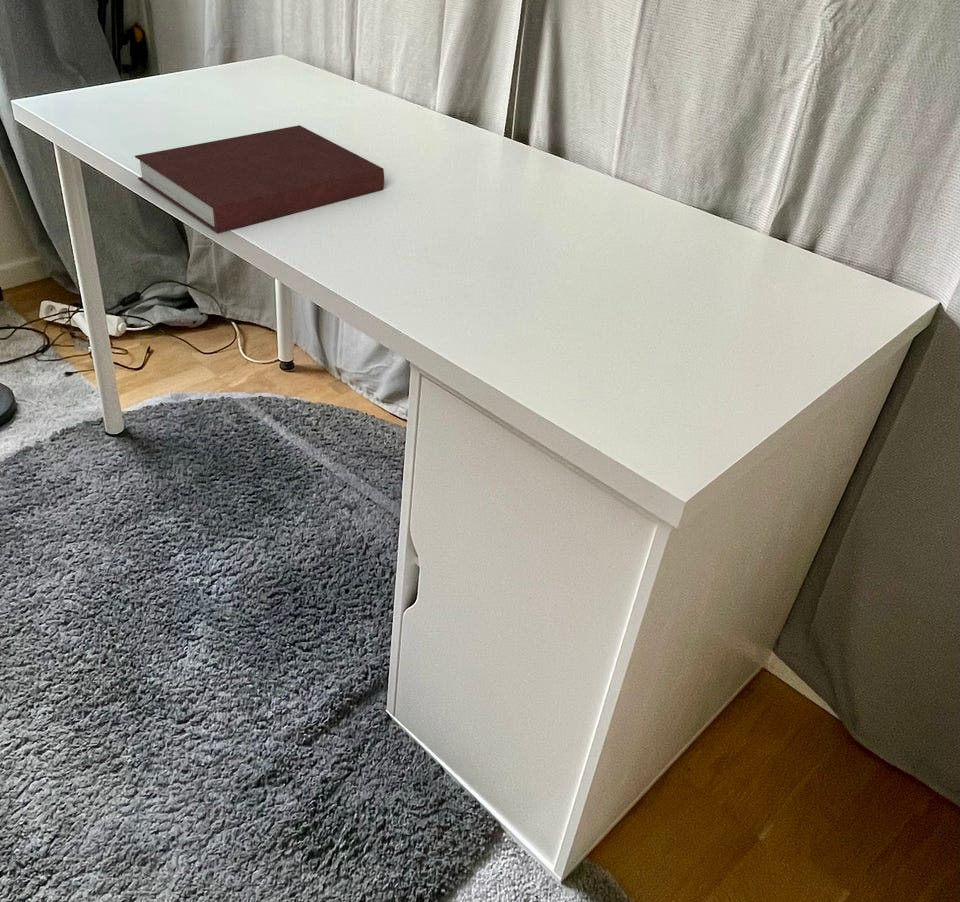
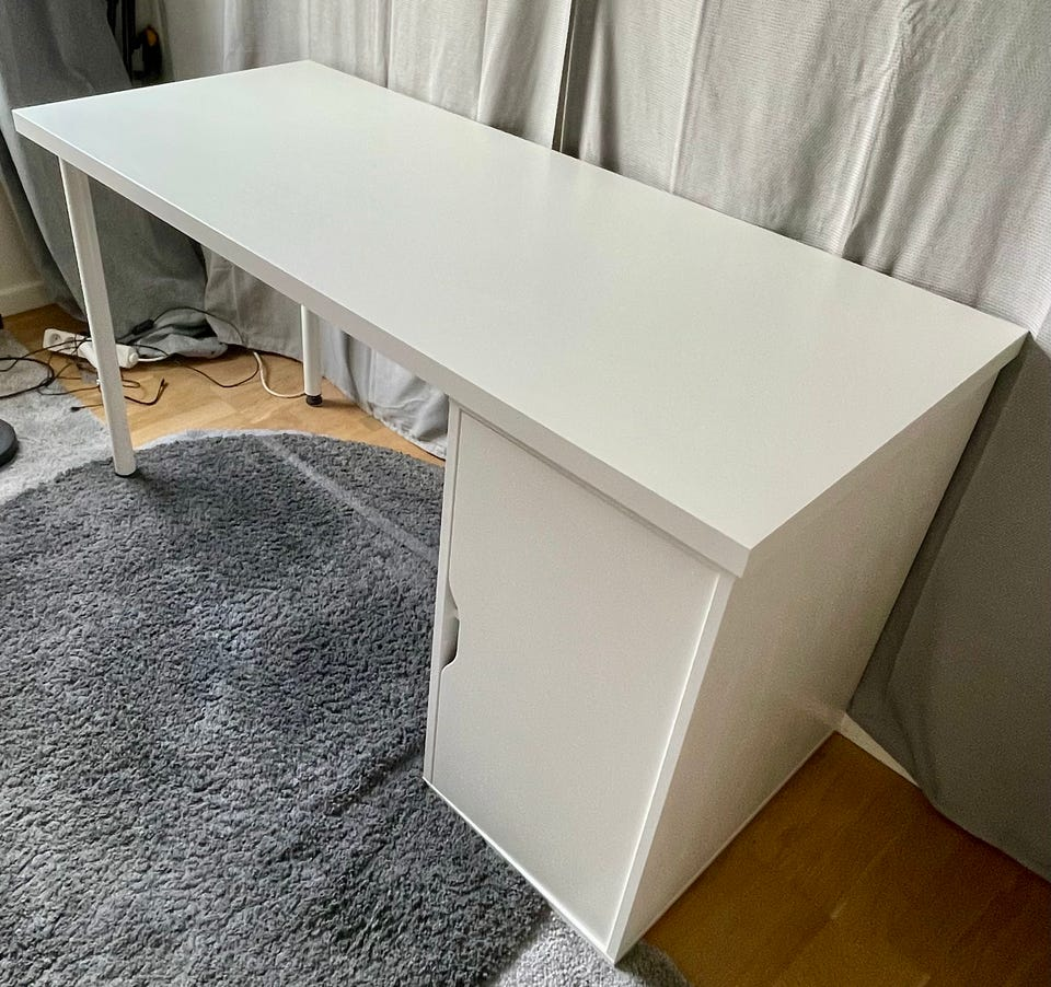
- notebook [134,124,385,234]
